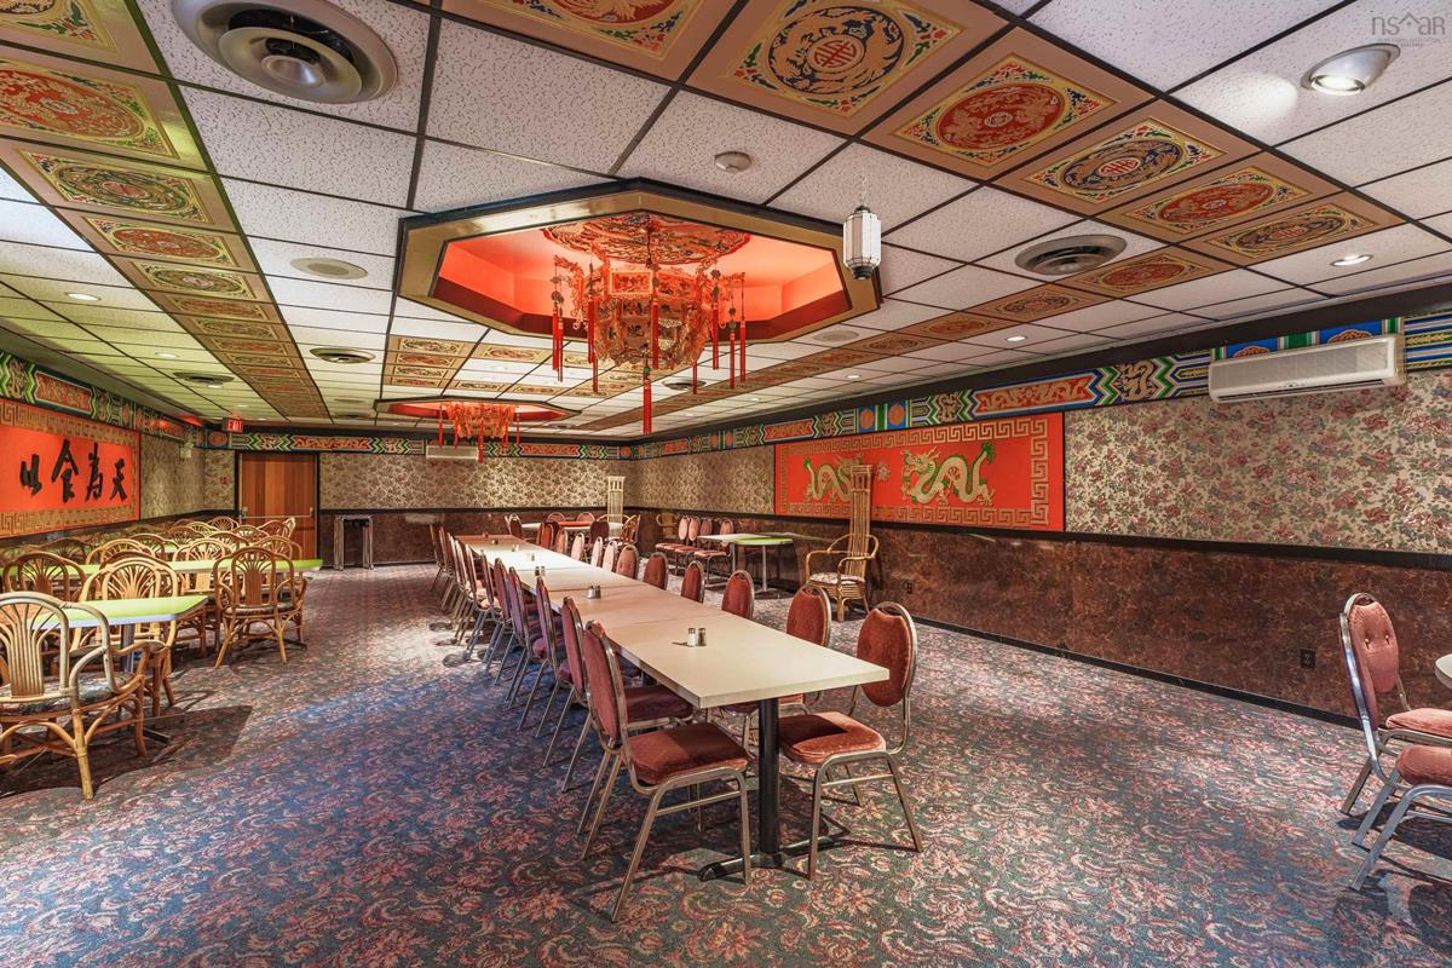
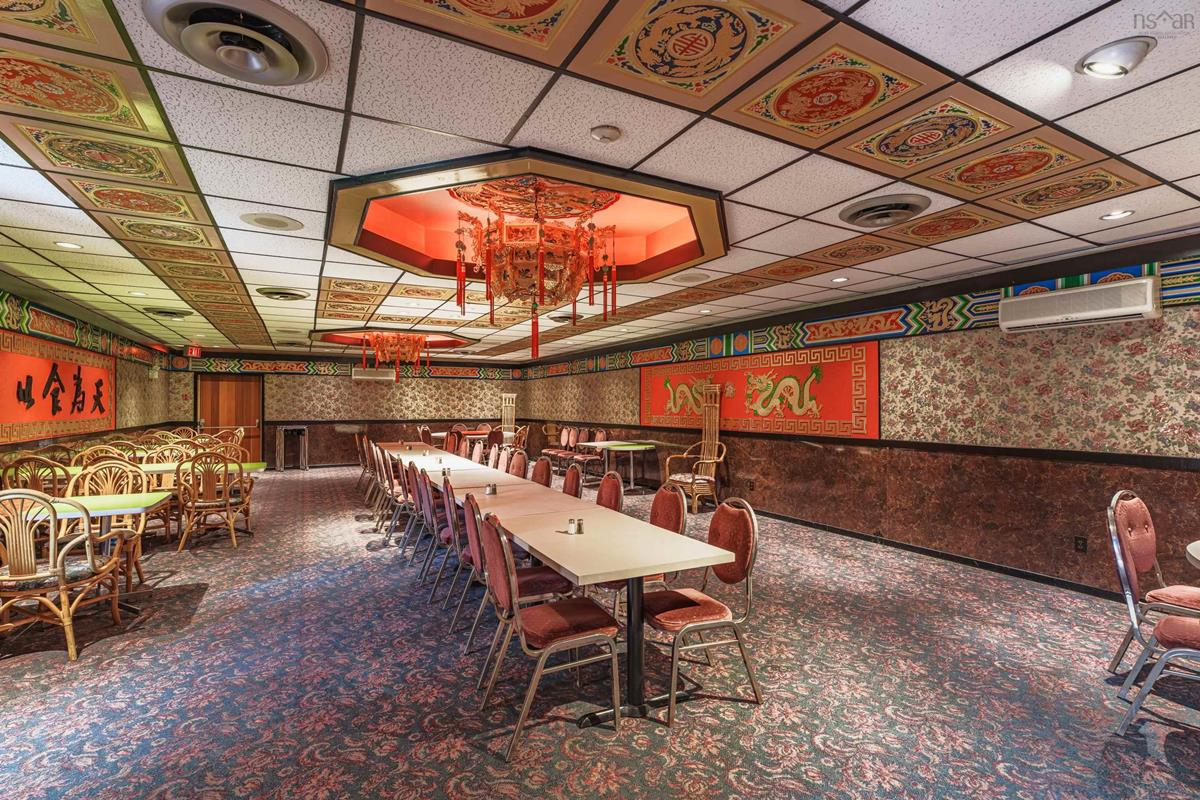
- hanging lantern [842,167,882,282]
